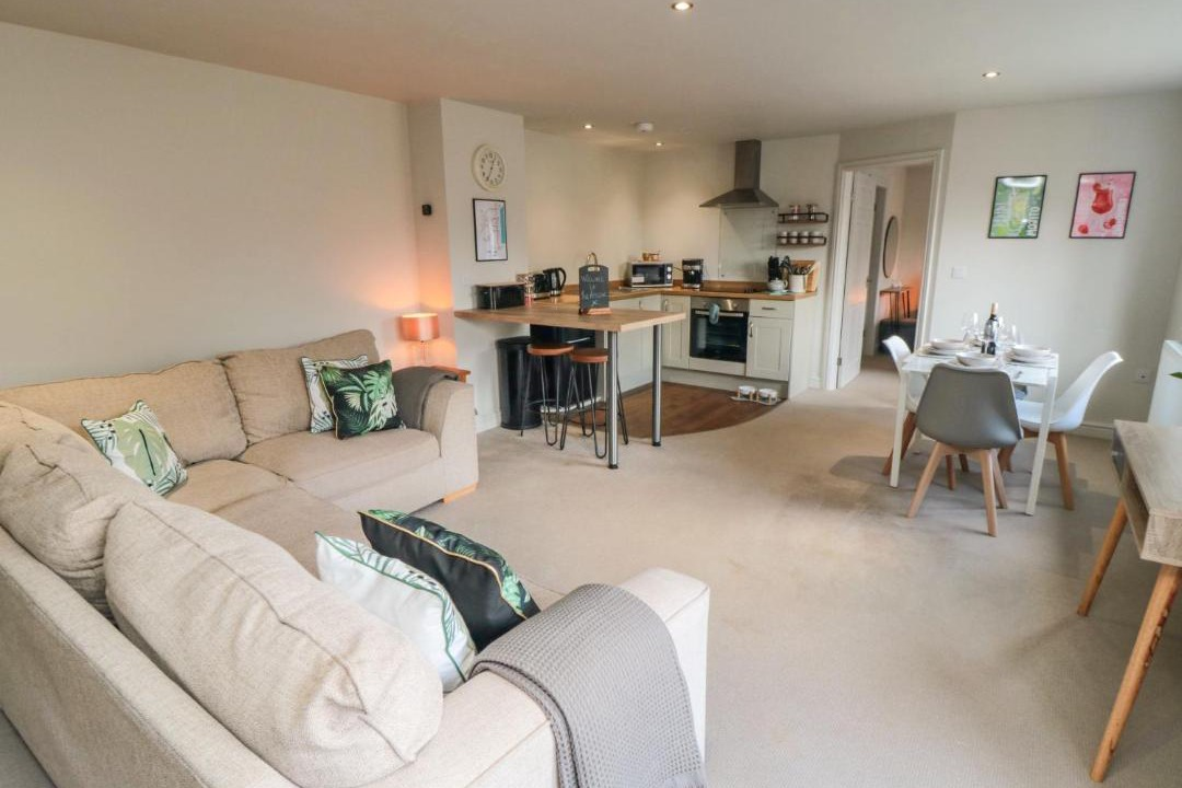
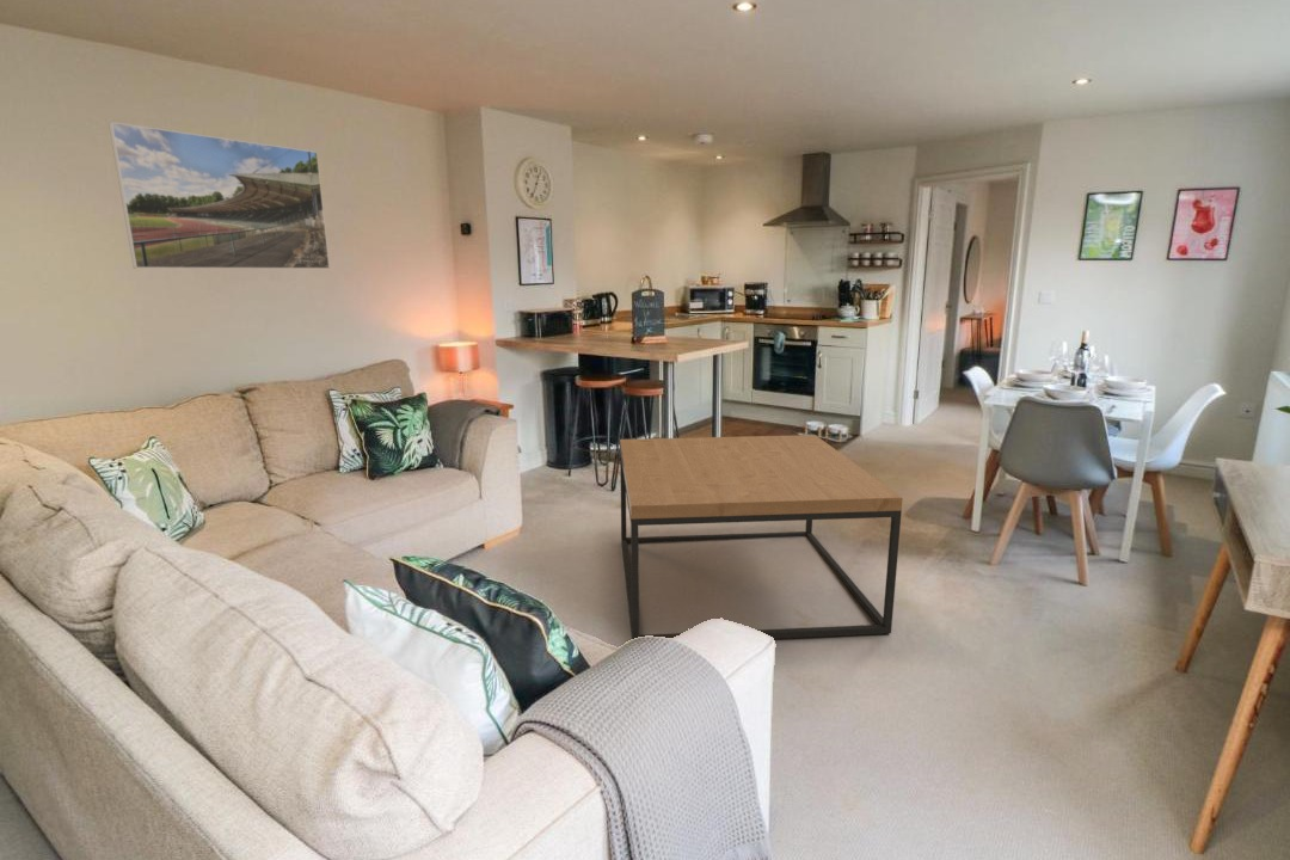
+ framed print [108,121,331,270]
+ coffee table [619,434,904,640]
